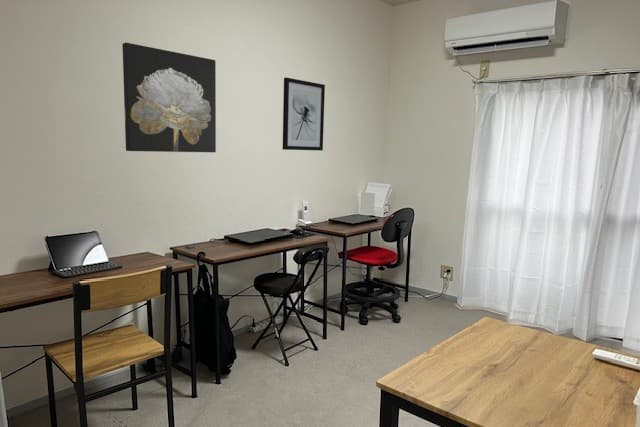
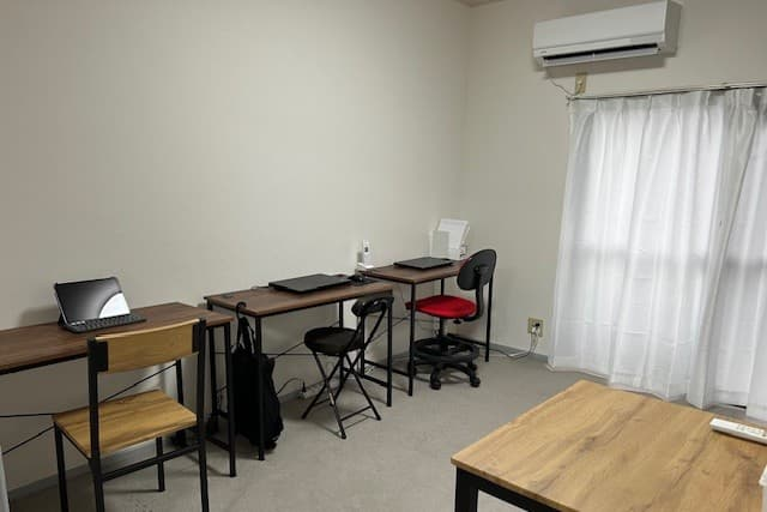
- wall art [121,42,217,153]
- wall art [282,77,326,151]
